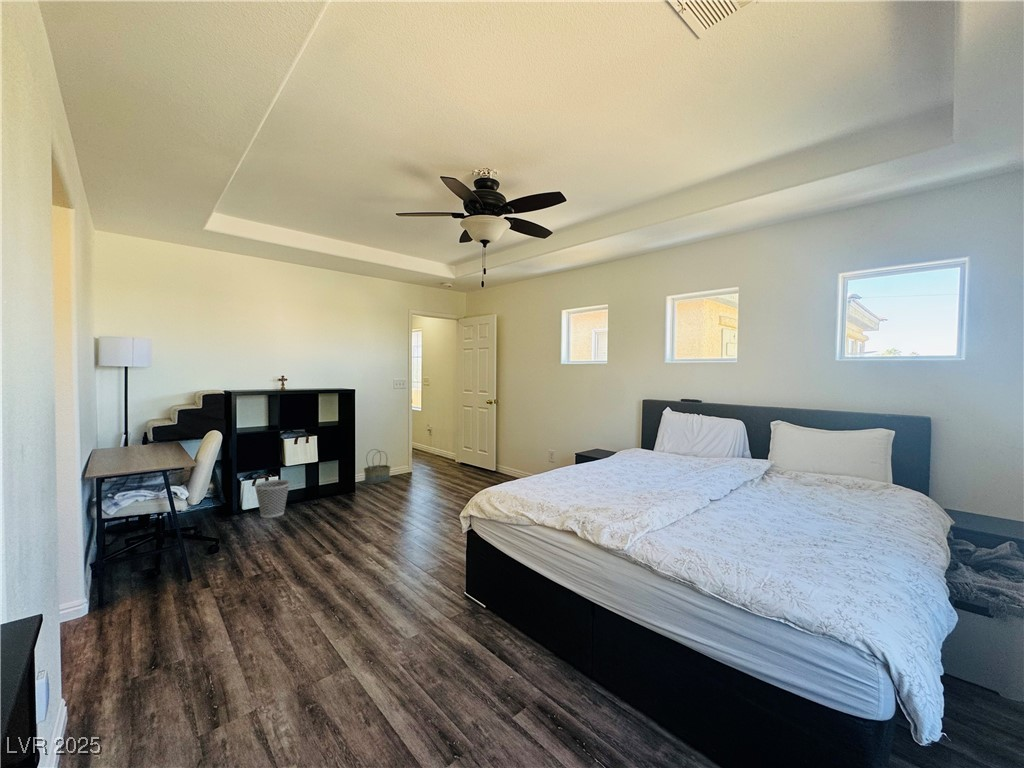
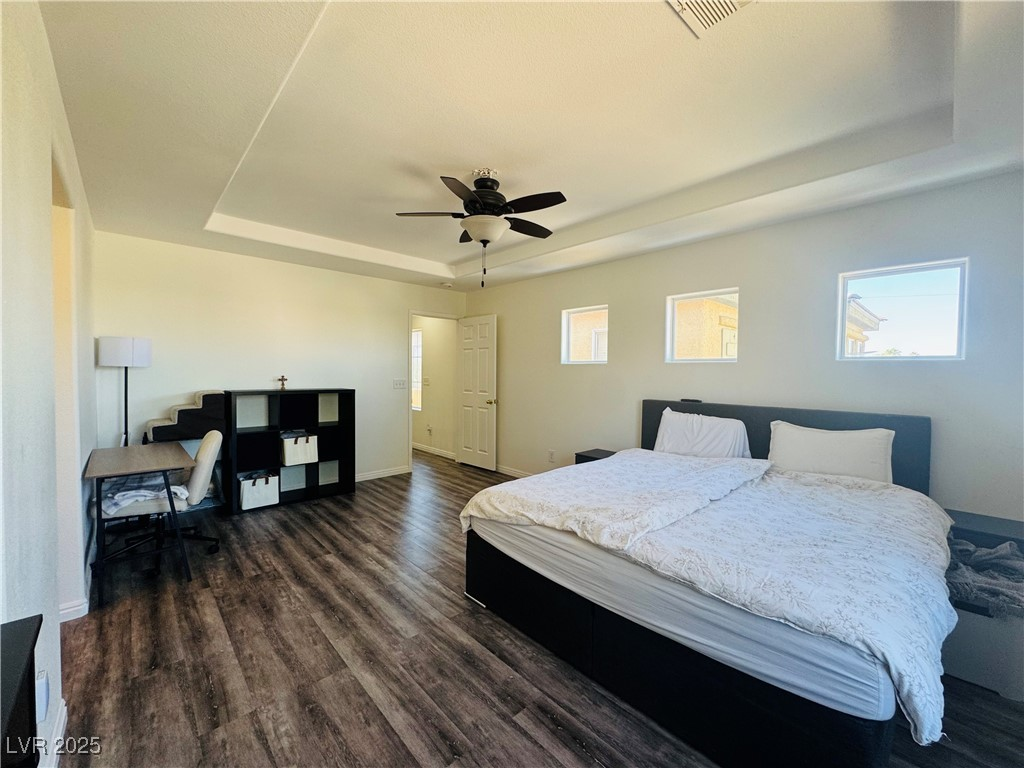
- basket [363,448,391,485]
- wastebasket [253,479,291,519]
